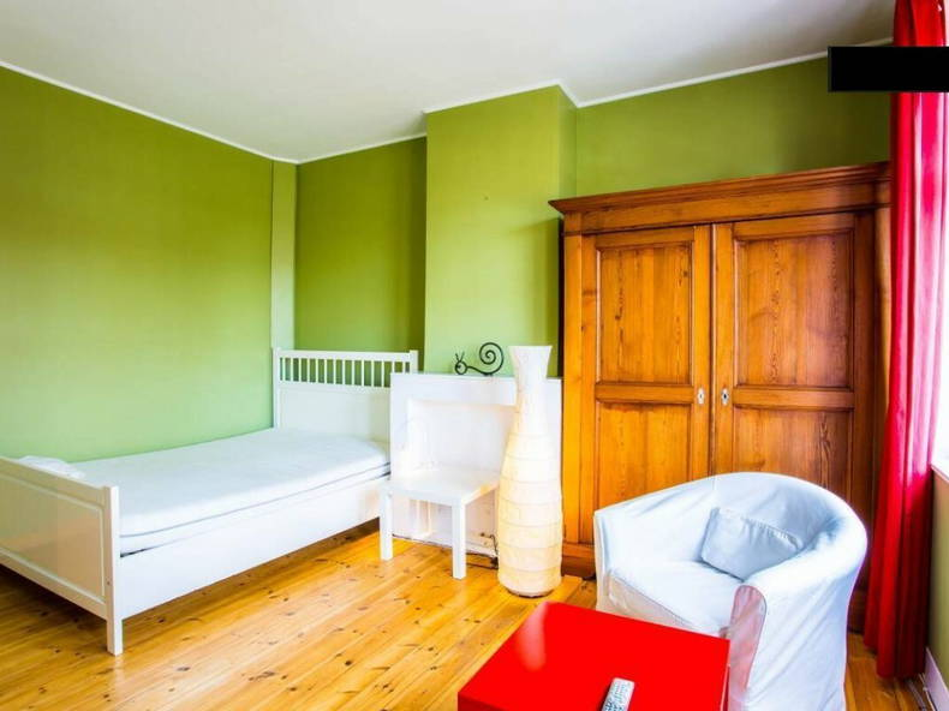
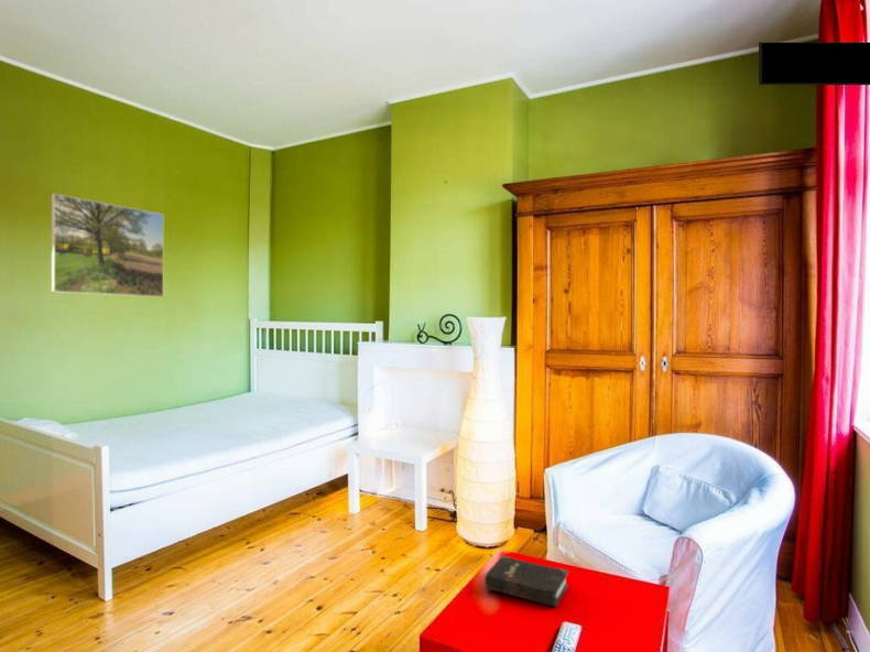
+ hardback book [485,554,569,608]
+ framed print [51,193,165,298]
